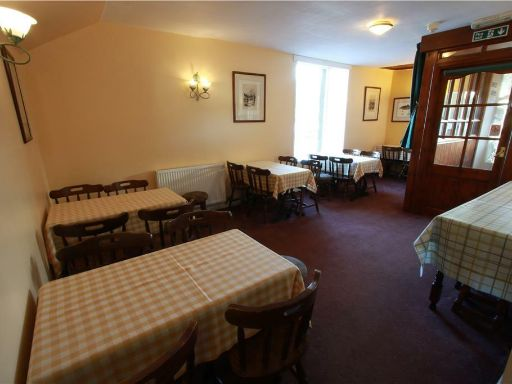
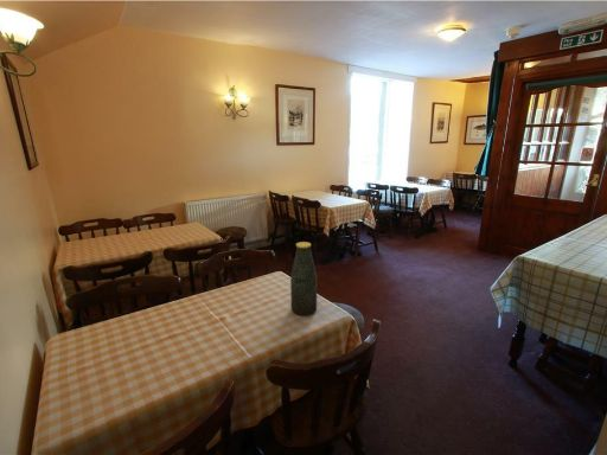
+ bottle [289,241,318,316]
